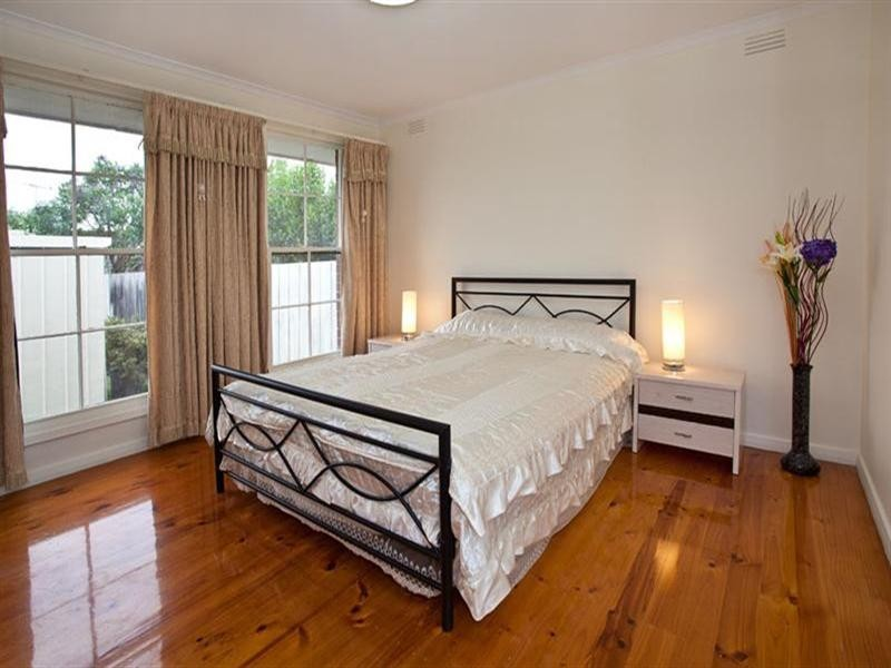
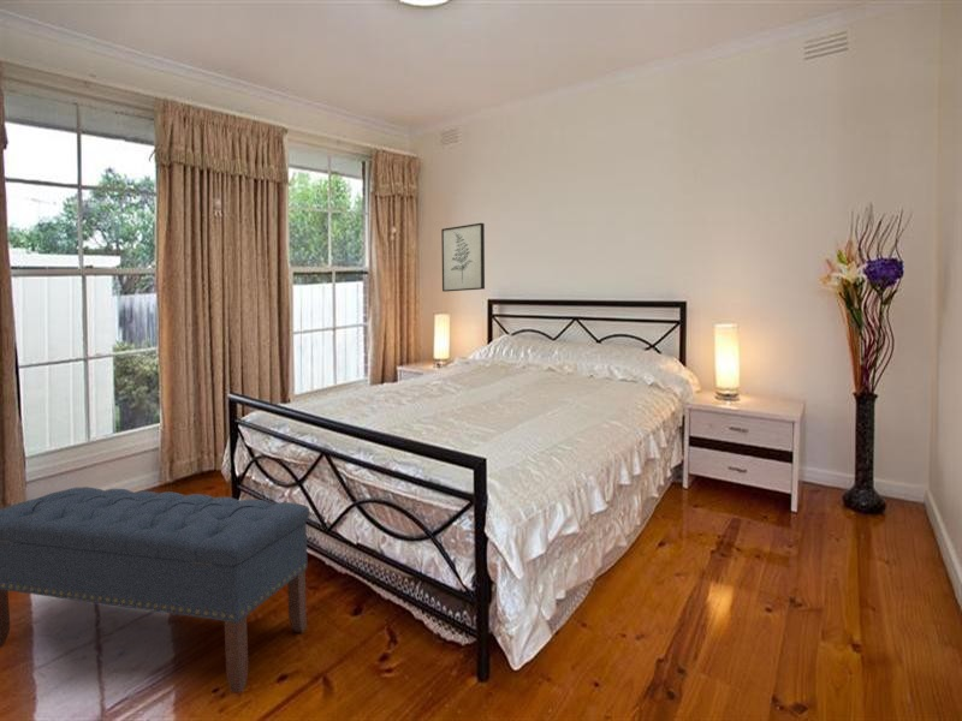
+ bench [0,485,311,695]
+ wall art [440,222,486,293]
